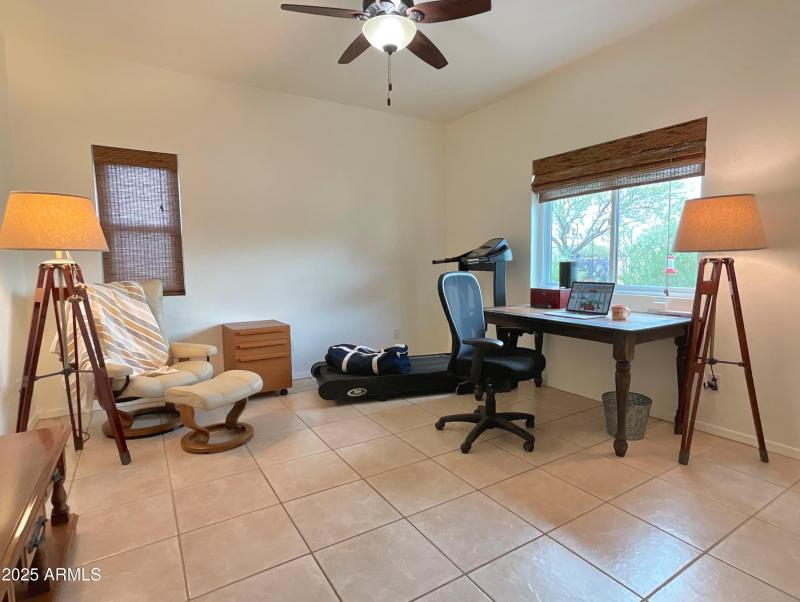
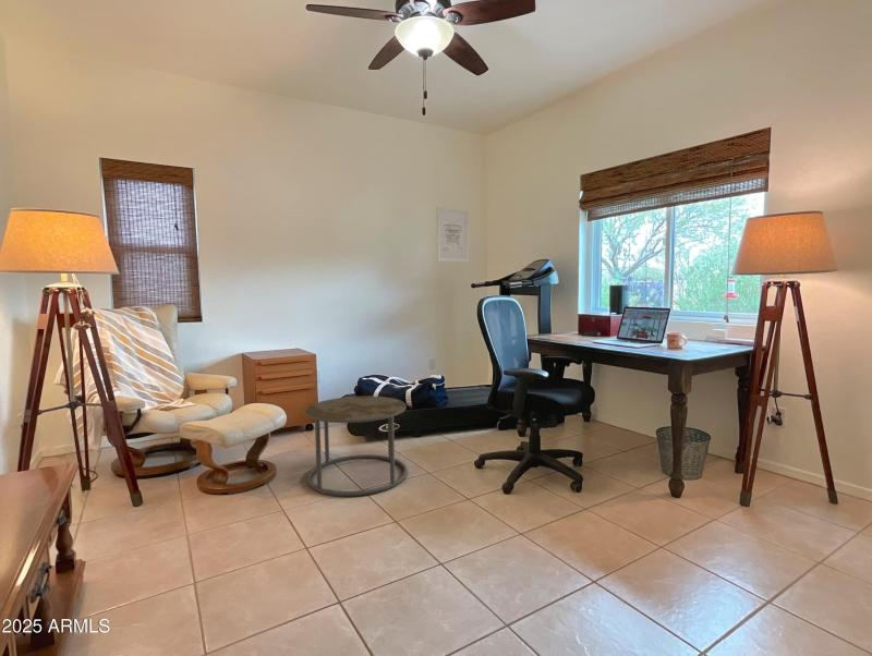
+ wall art [436,206,470,263]
+ side table [303,396,409,497]
